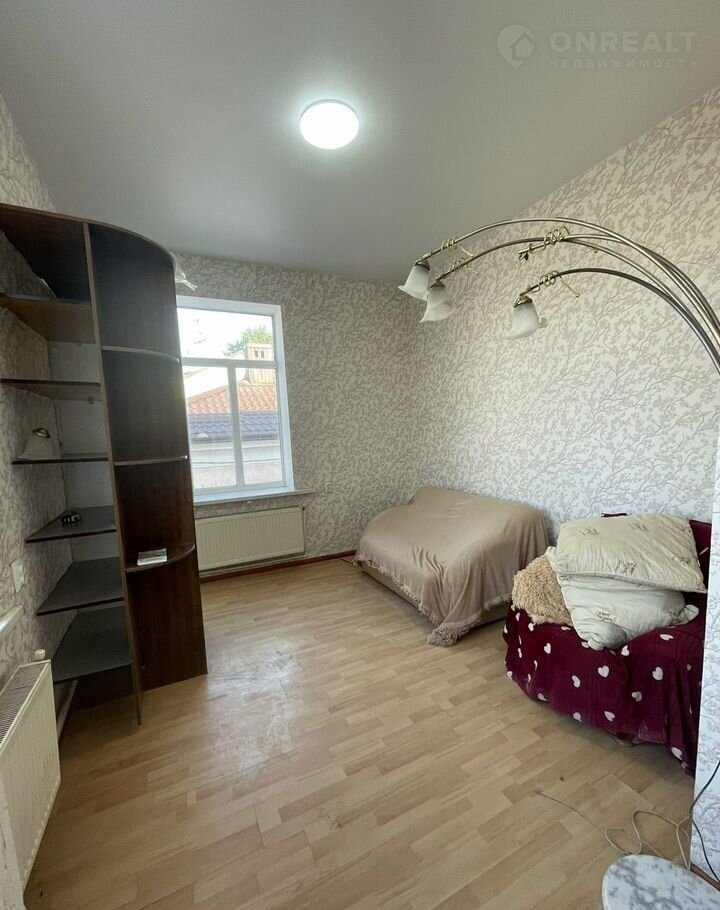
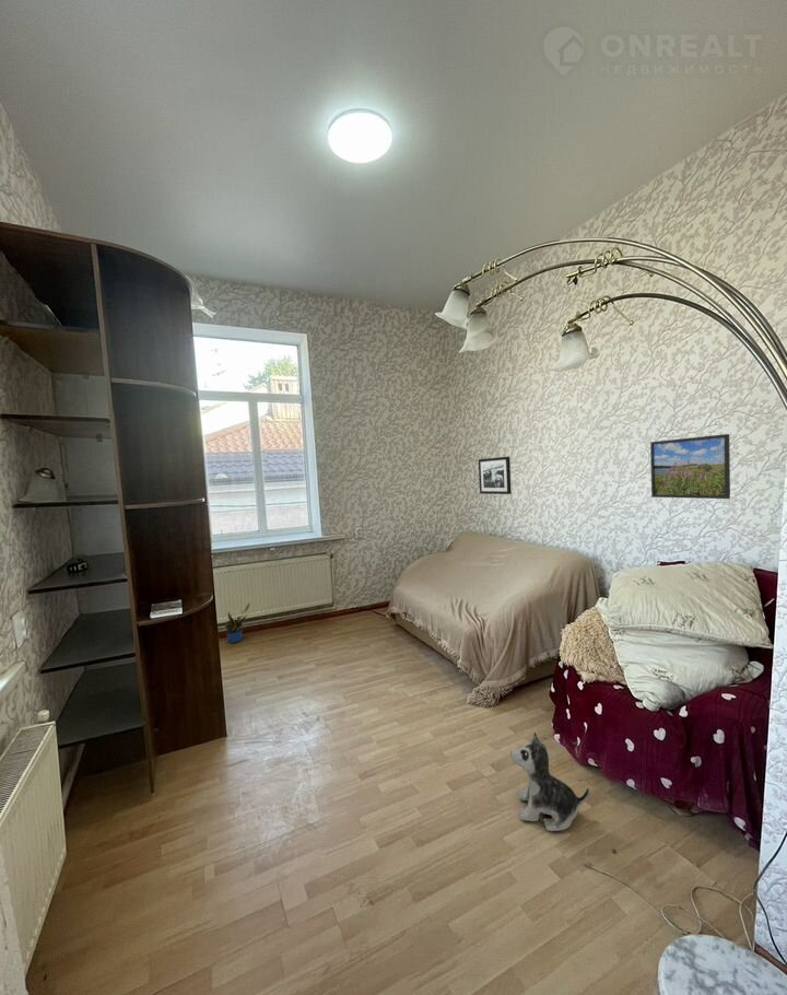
+ picture frame [478,455,513,495]
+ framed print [649,433,731,500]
+ potted plant [224,602,250,644]
+ plush toy [509,731,590,832]
